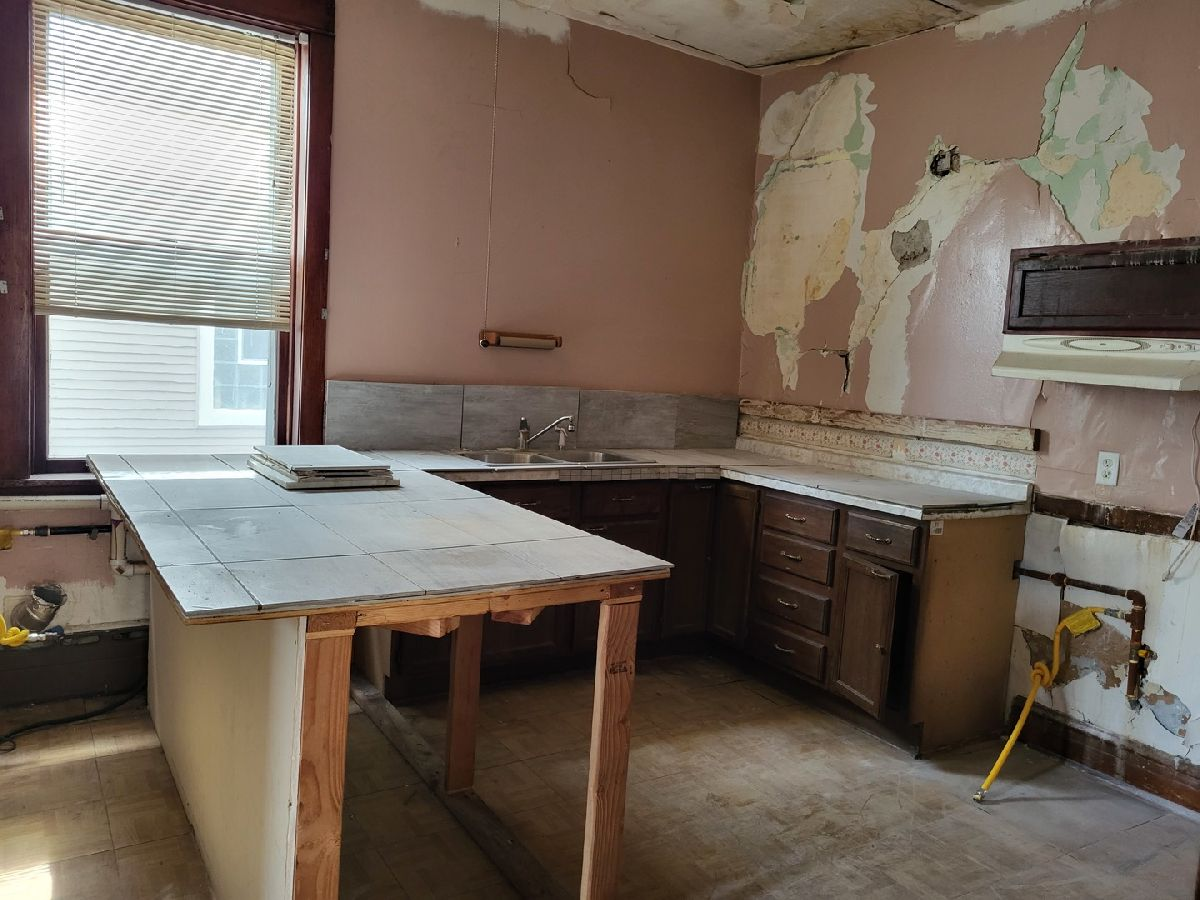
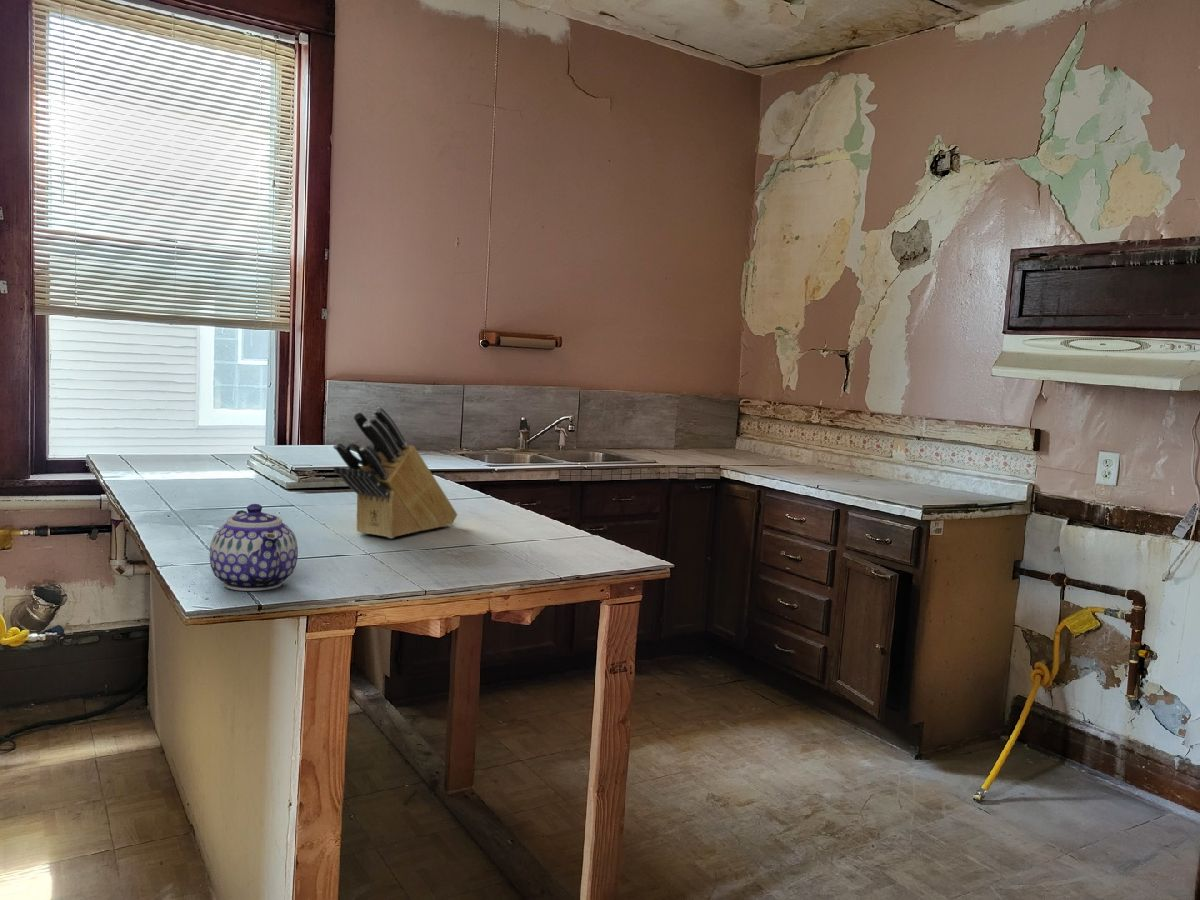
+ teapot [209,503,299,592]
+ knife block [332,406,458,539]
